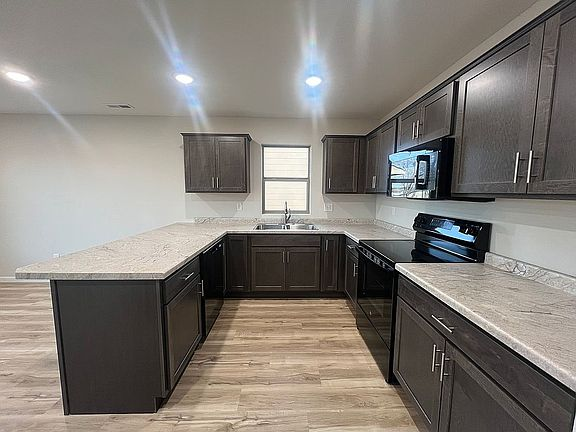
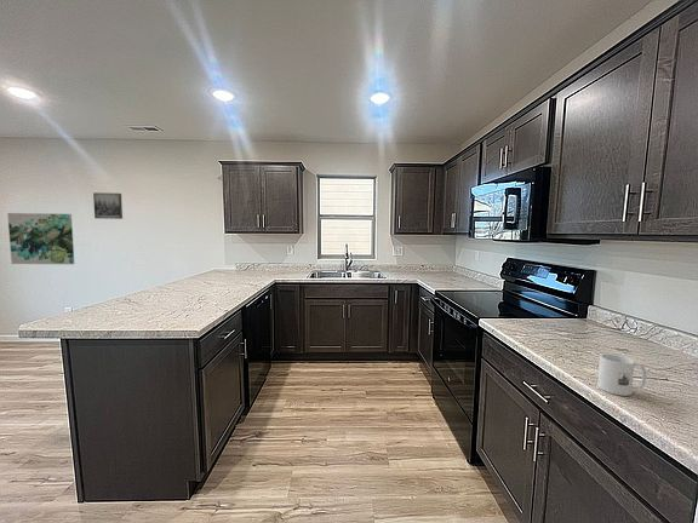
+ wall art [6,212,75,265]
+ mug [596,352,647,397]
+ wall art [92,191,124,220]
